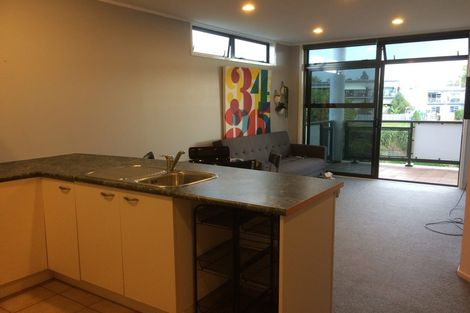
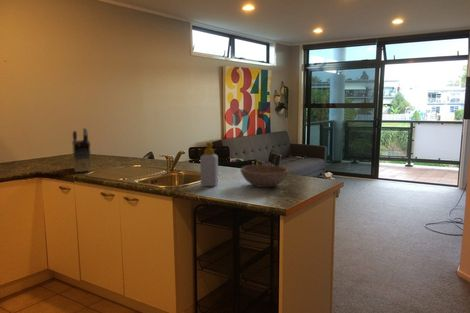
+ knife block [71,127,93,173]
+ bowl [240,164,290,188]
+ soap bottle [199,141,219,187]
